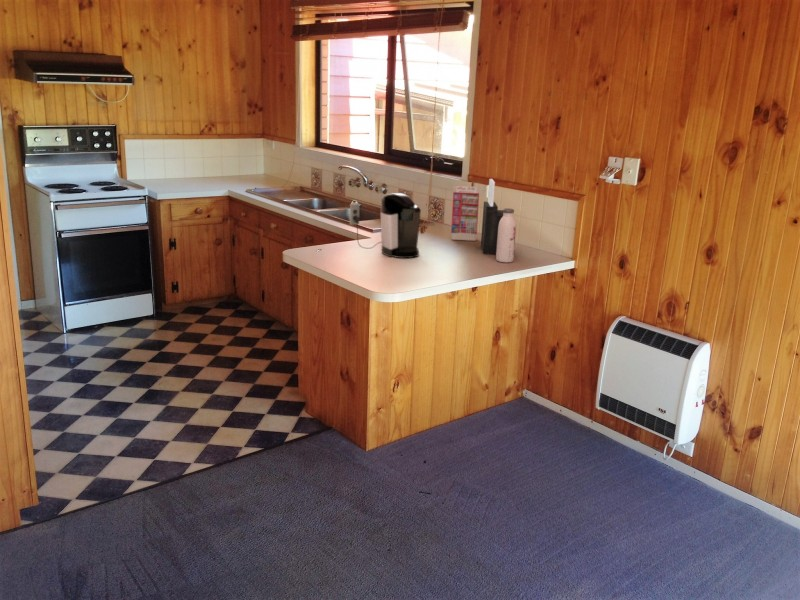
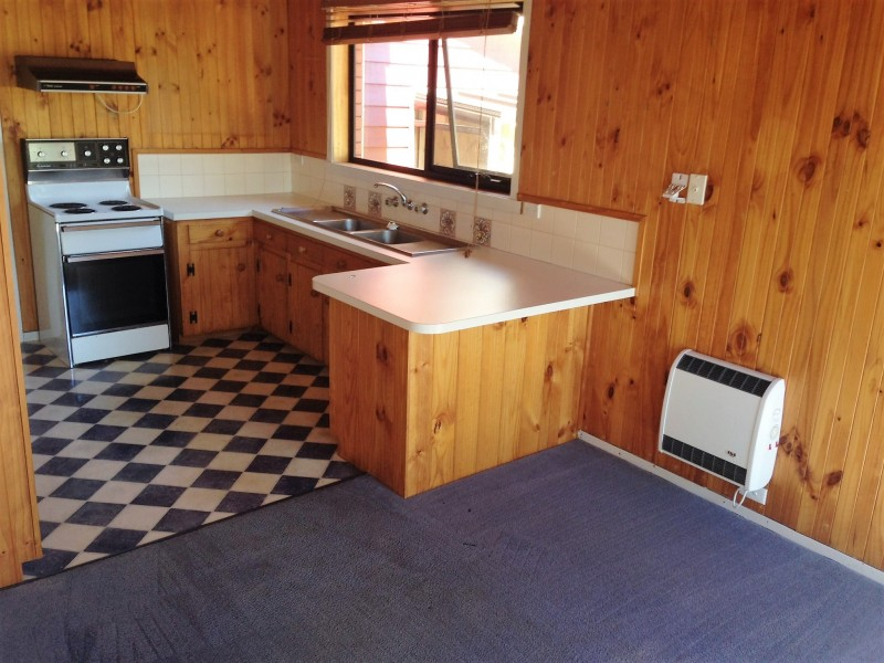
- coffee maker [349,192,422,259]
- gift box [450,185,480,242]
- water bottle [495,207,517,263]
- knife block [480,178,503,255]
